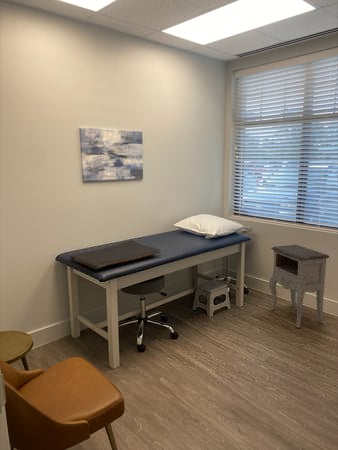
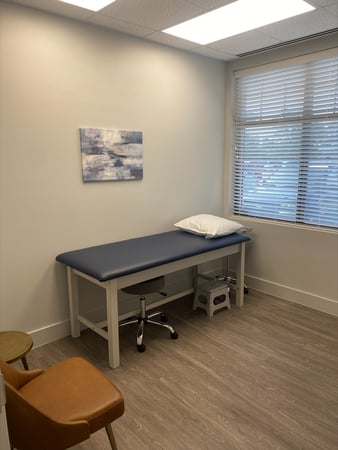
- nightstand [268,244,330,329]
- hand towel [69,239,162,270]
